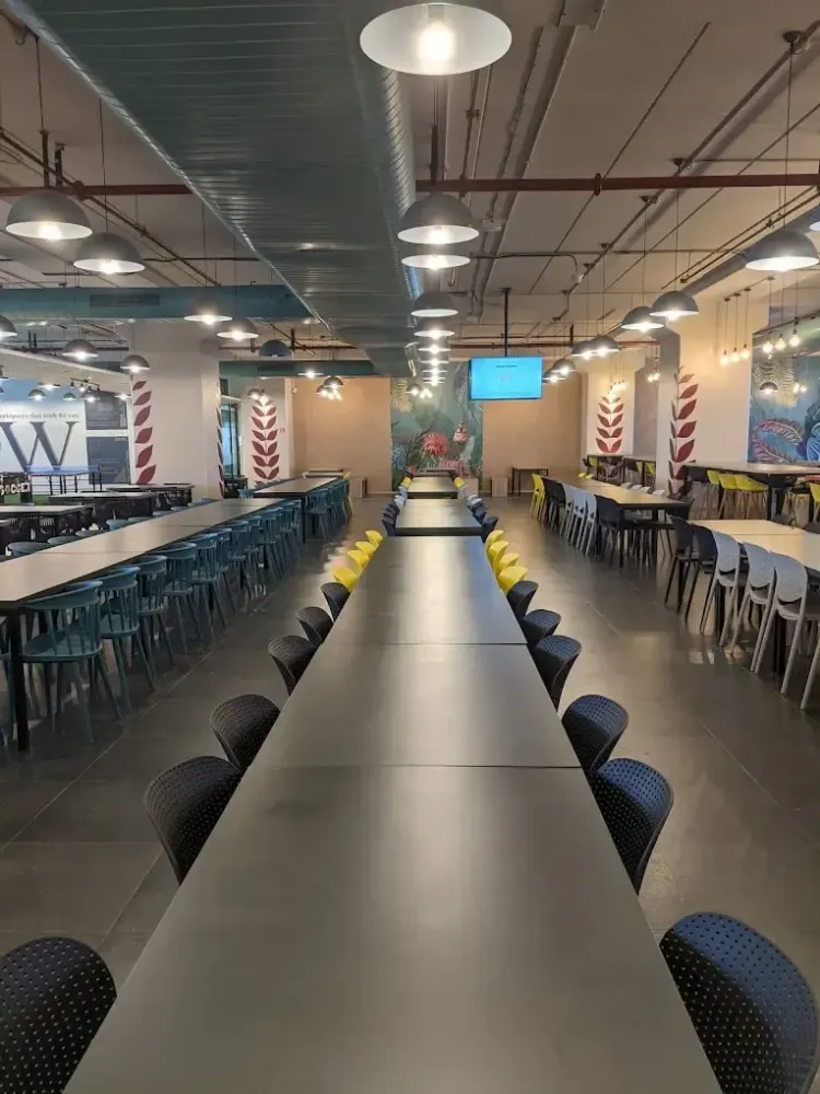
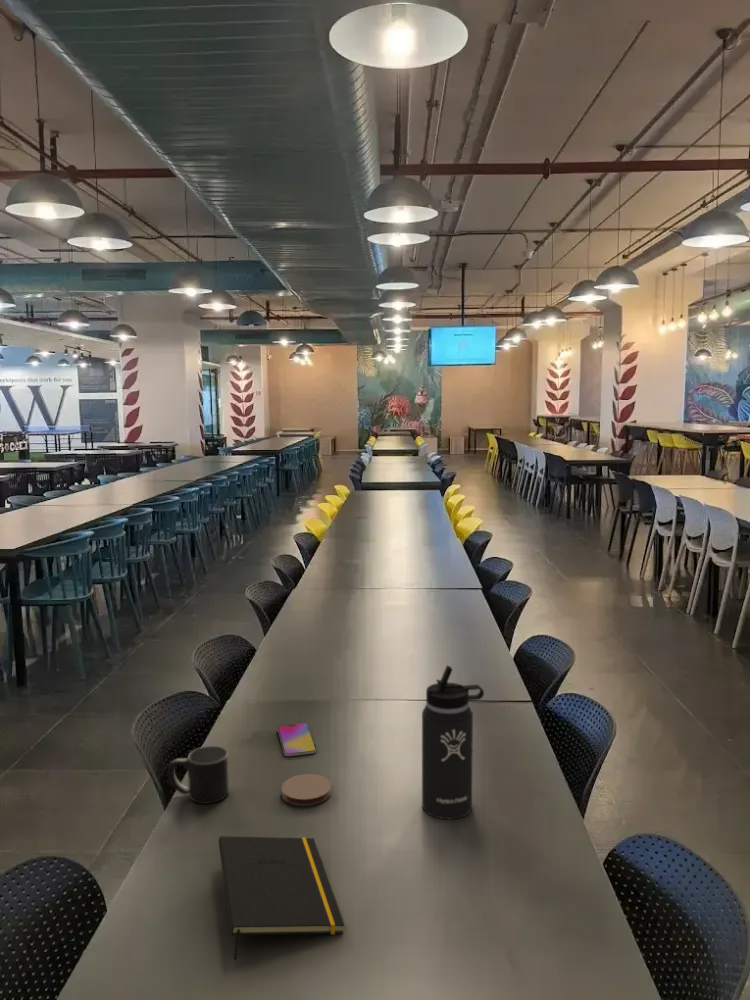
+ notepad [218,835,346,960]
+ smartphone [277,722,317,757]
+ coaster [280,773,332,807]
+ mug [167,745,230,805]
+ thermos bottle [421,665,485,820]
